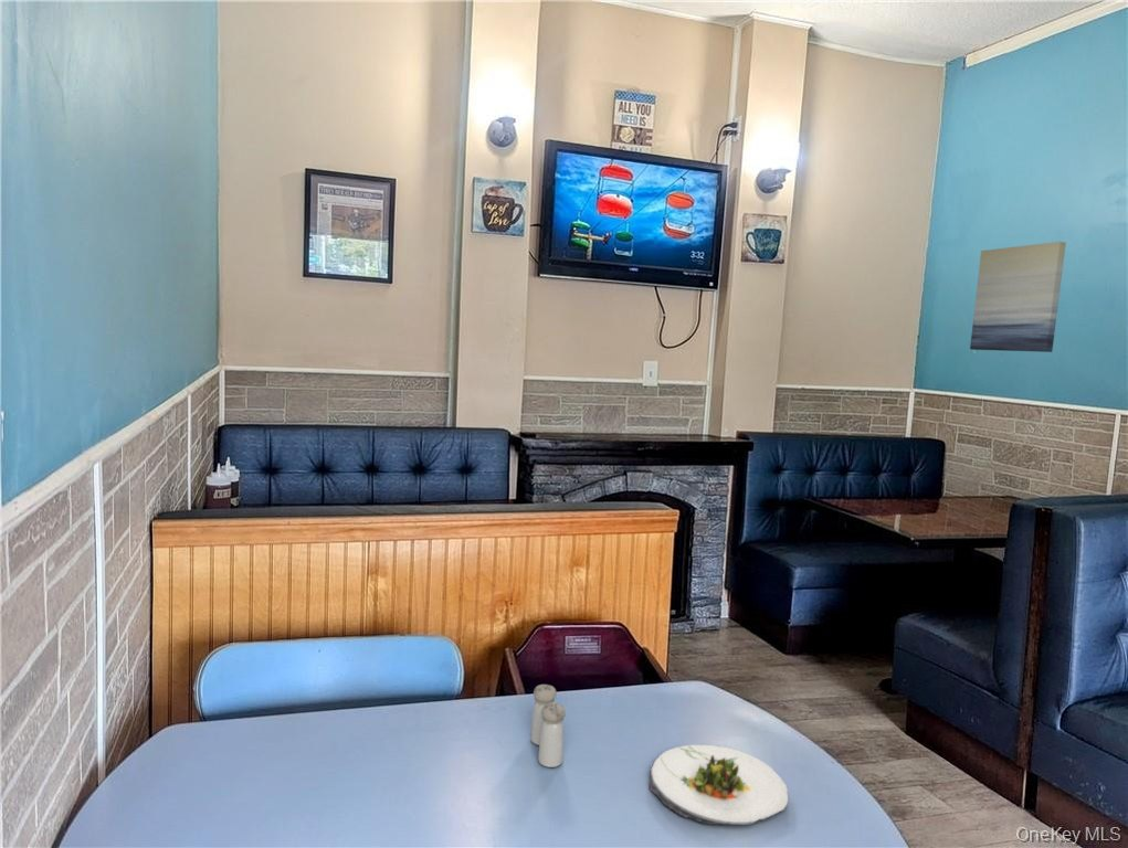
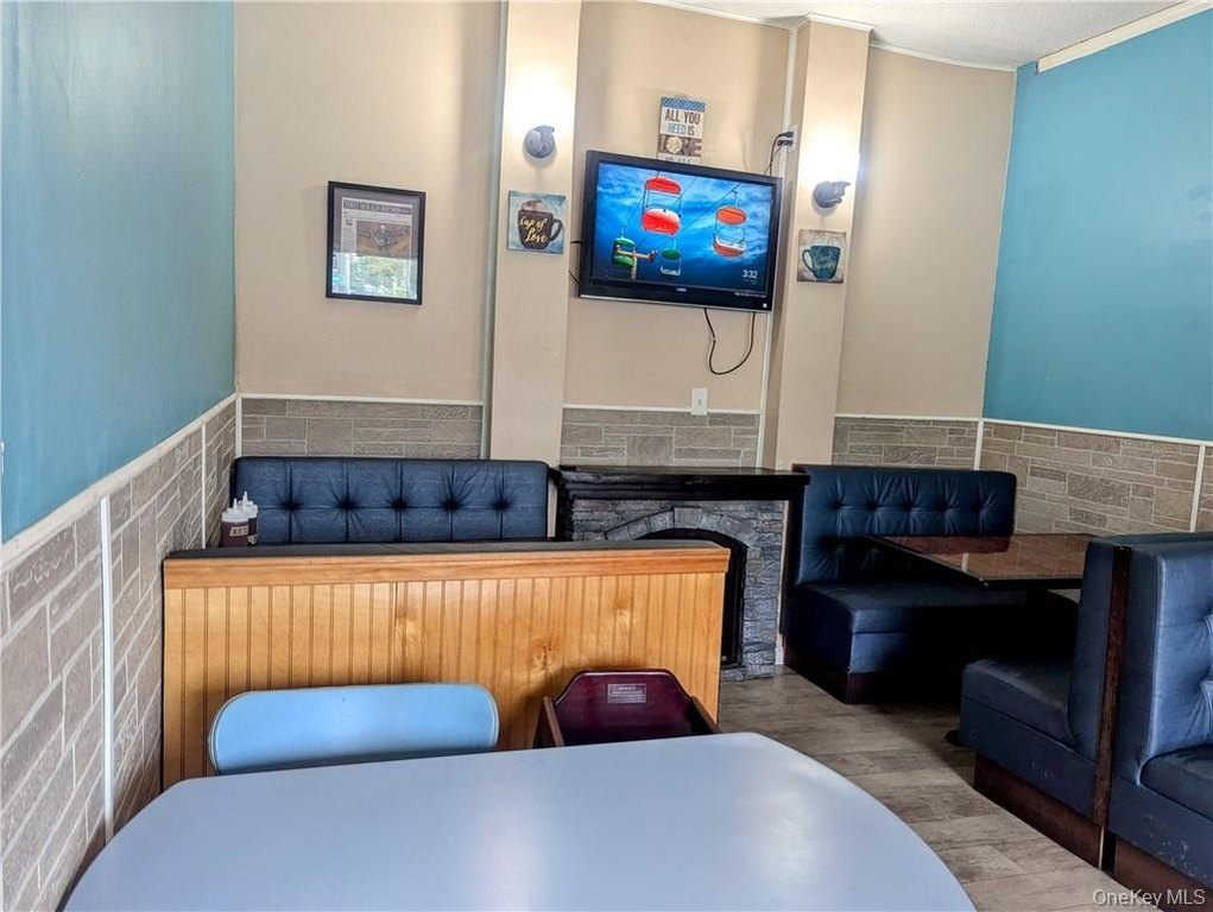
- salad plate [649,744,790,826]
- salt and pepper shaker [529,683,567,768]
- wall art [969,241,1067,353]
